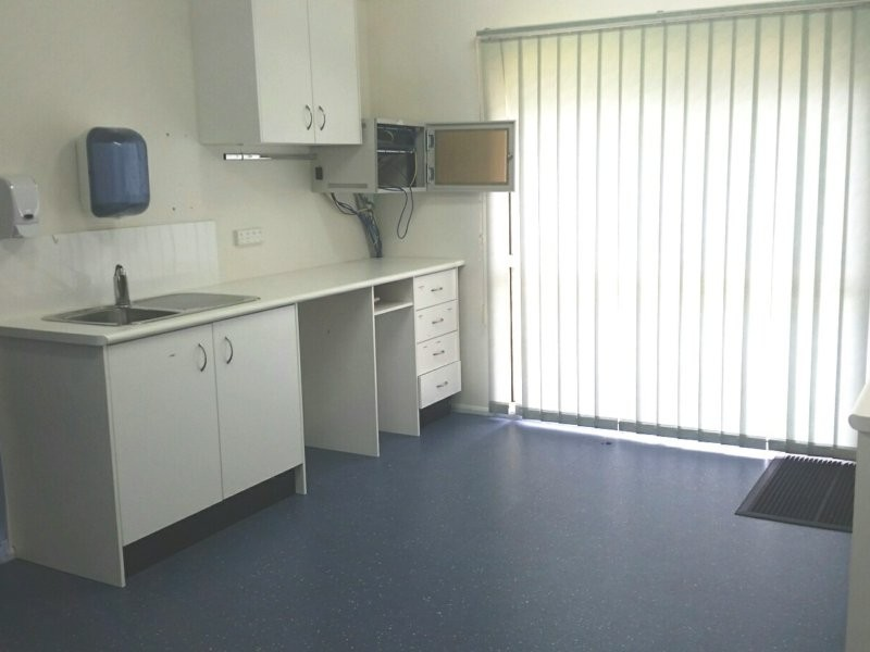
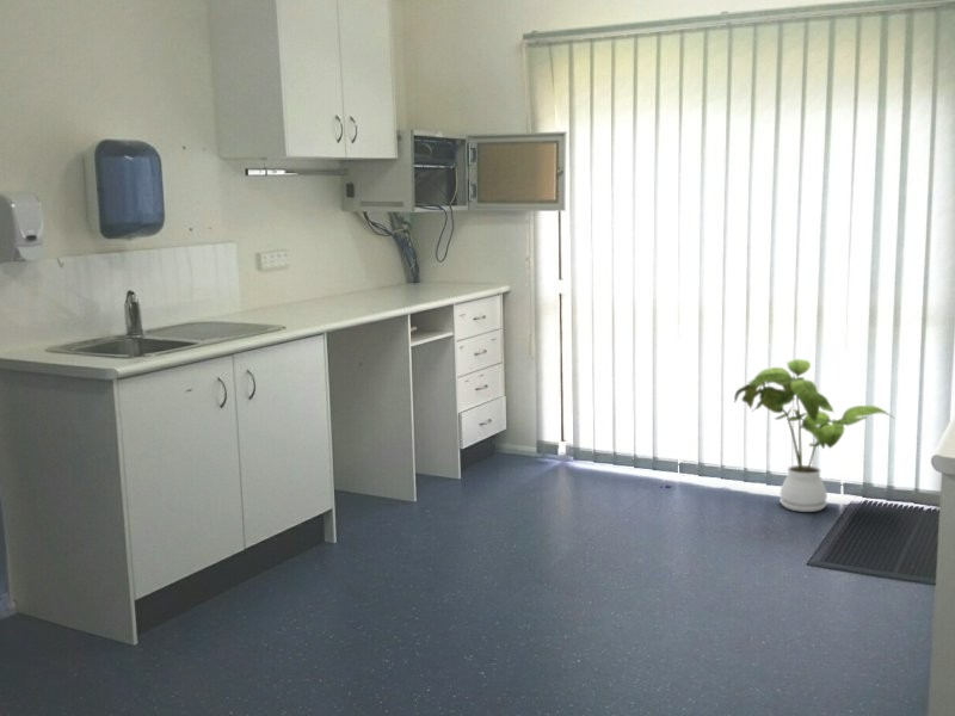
+ house plant [733,358,895,513]
